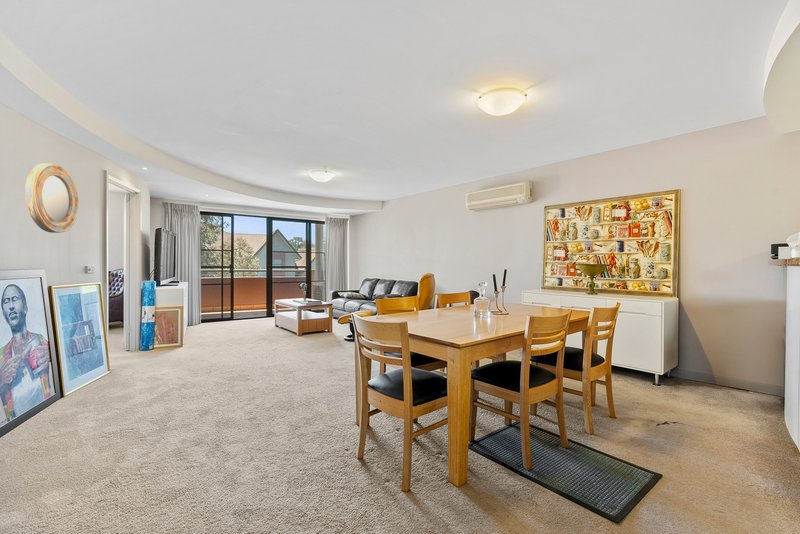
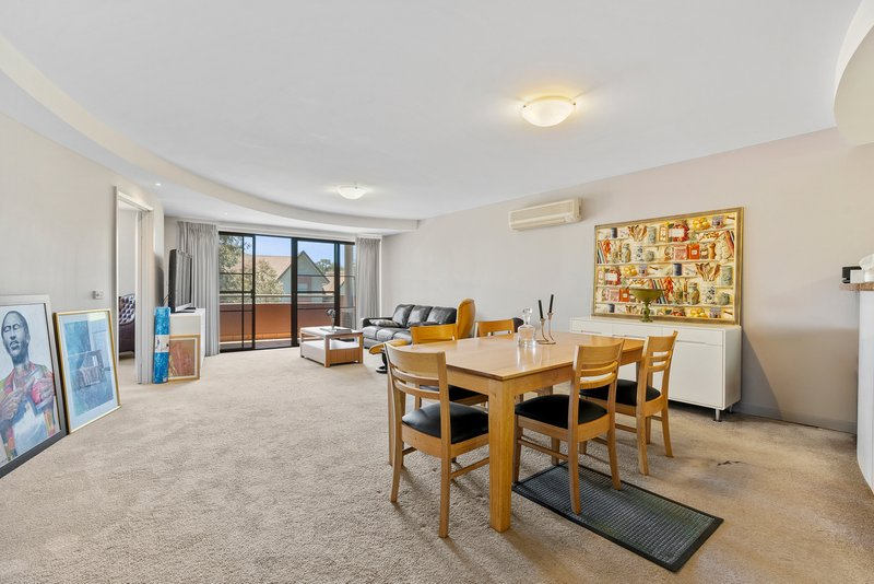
- home mirror [24,162,80,234]
